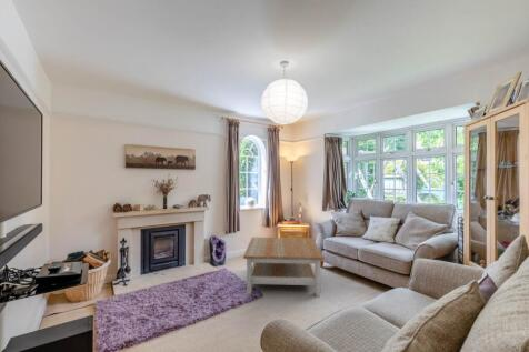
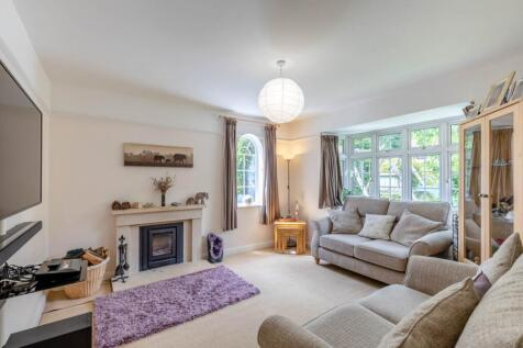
- coffee table [242,237,326,298]
